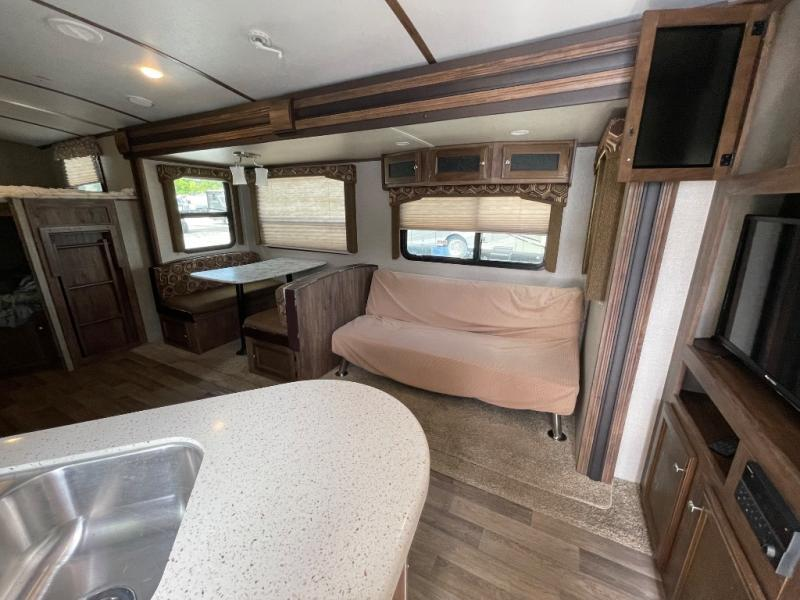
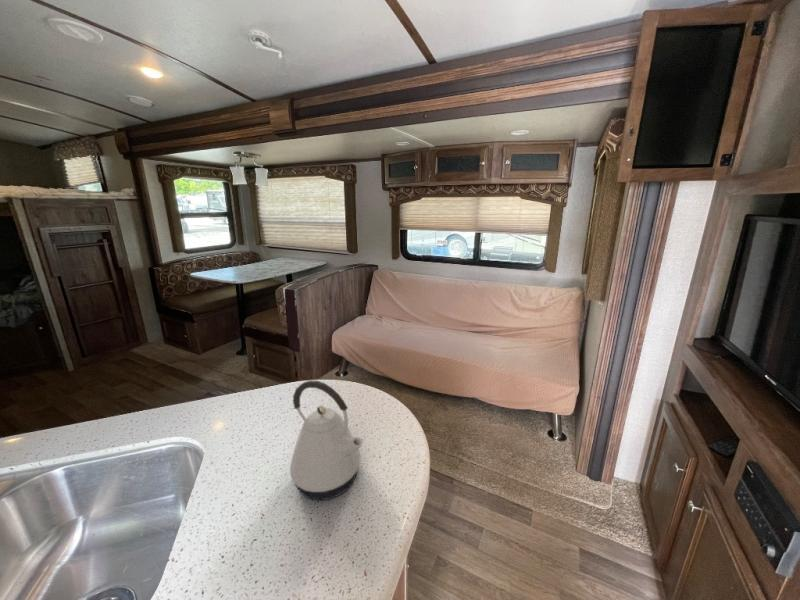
+ kettle [289,379,364,501]
